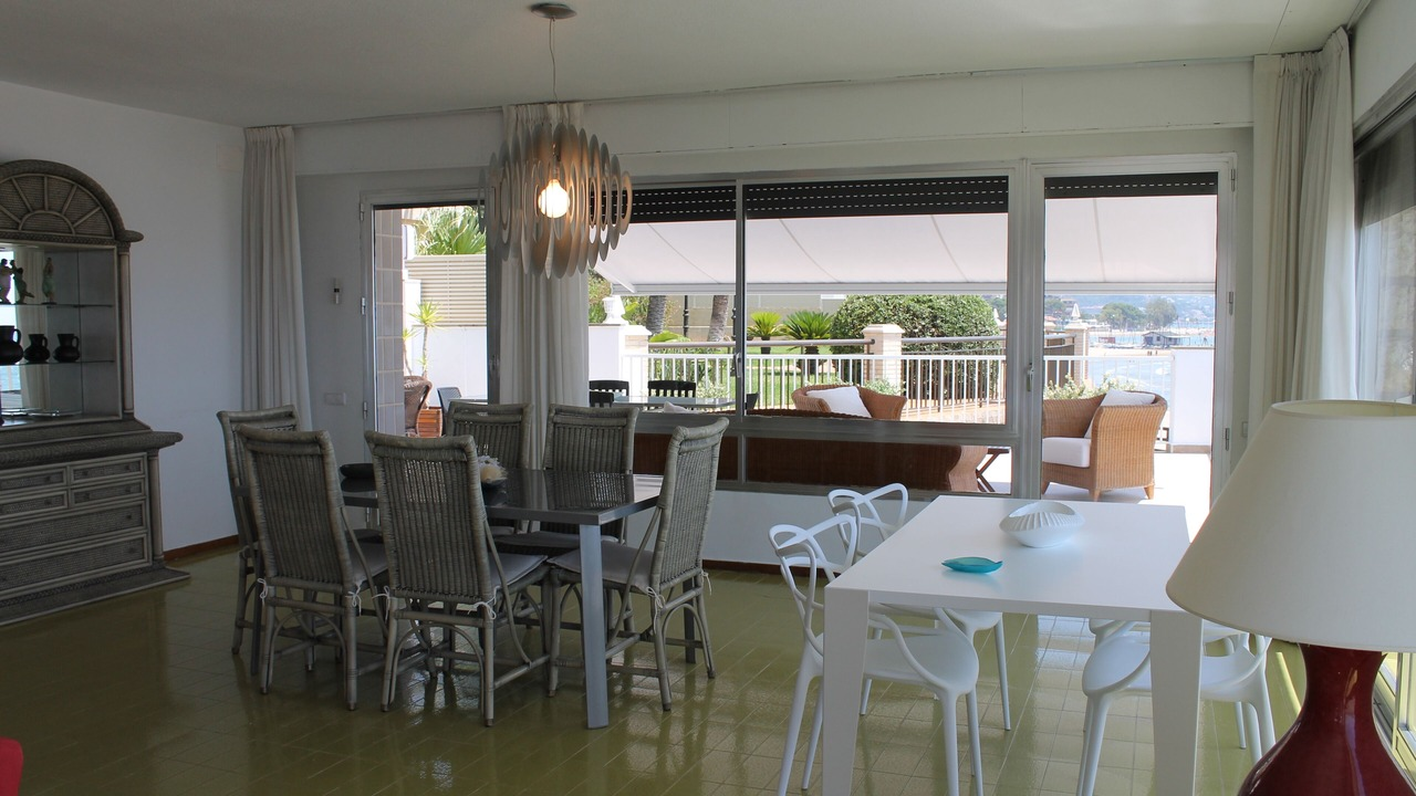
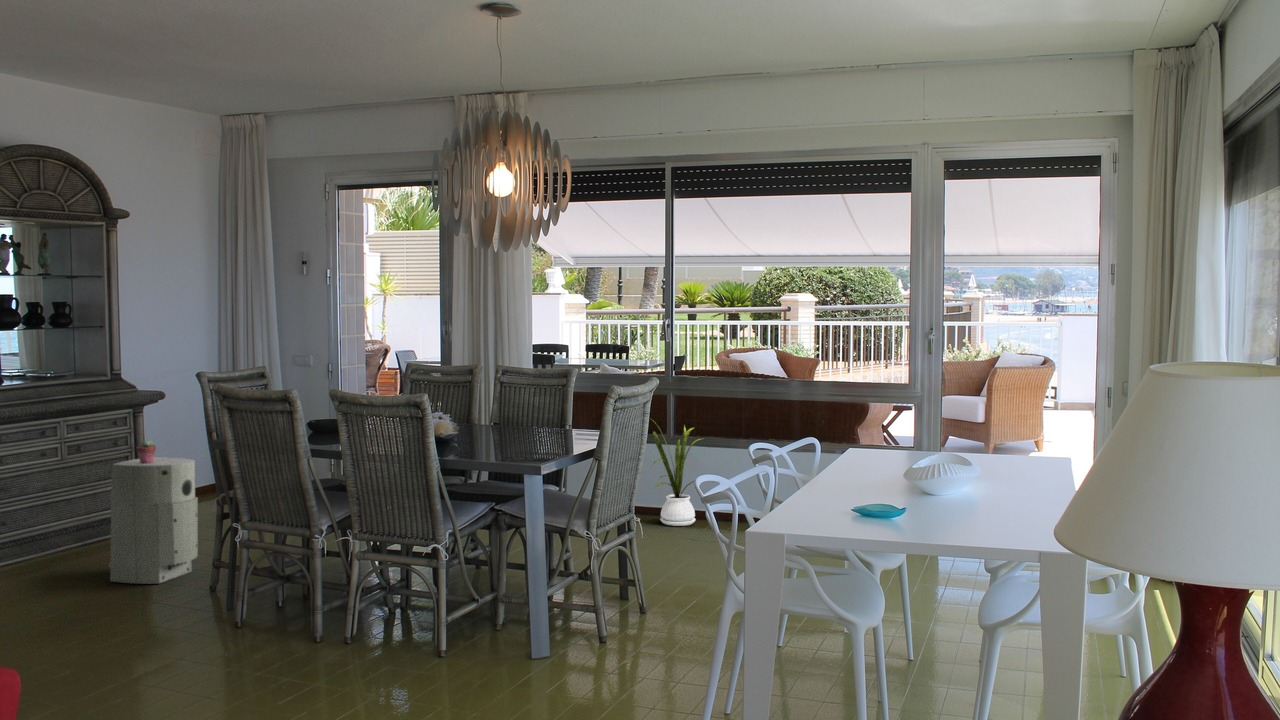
+ air purifier [107,456,199,585]
+ house plant [649,417,706,527]
+ potted succulent [135,439,157,464]
